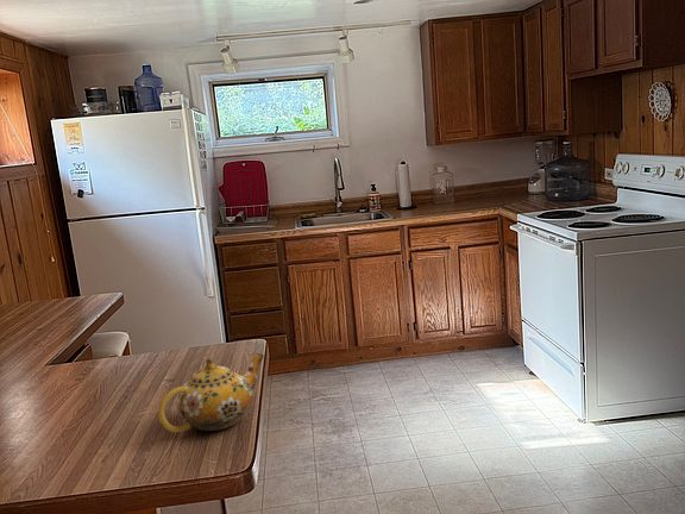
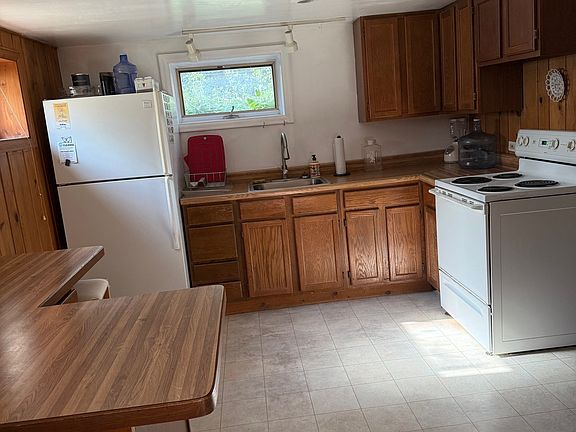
- teapot [157,352,265,433]
